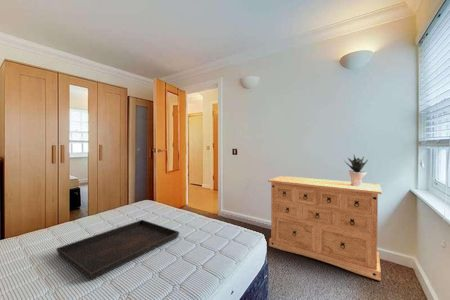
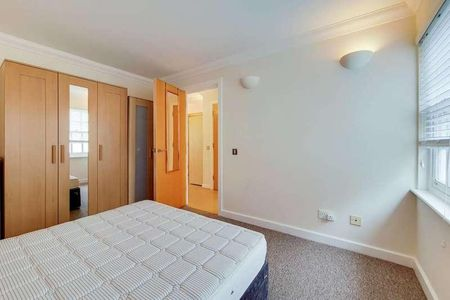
- dresser [267,175,383,281]
- potted plant [343,155,369,186]
- serving tray [56,219,180,281]
